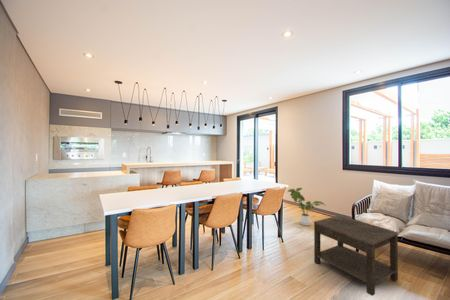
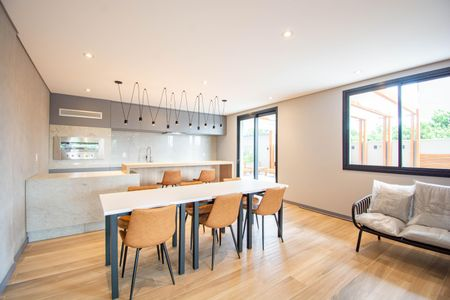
- house plant [287,187,327,227]
- side table [313,214,399,297]
